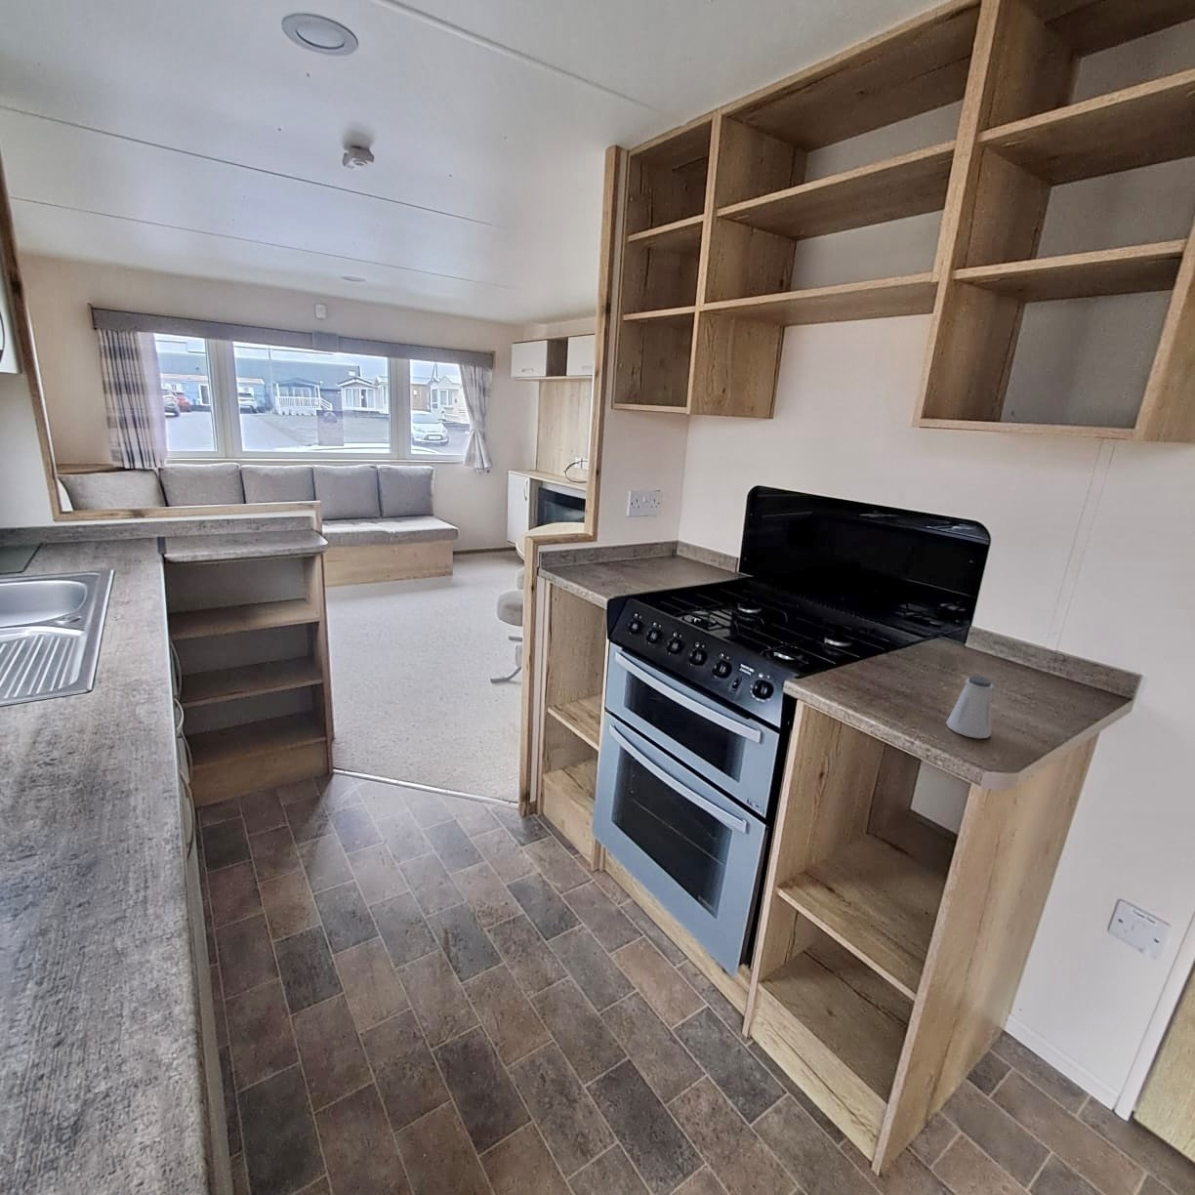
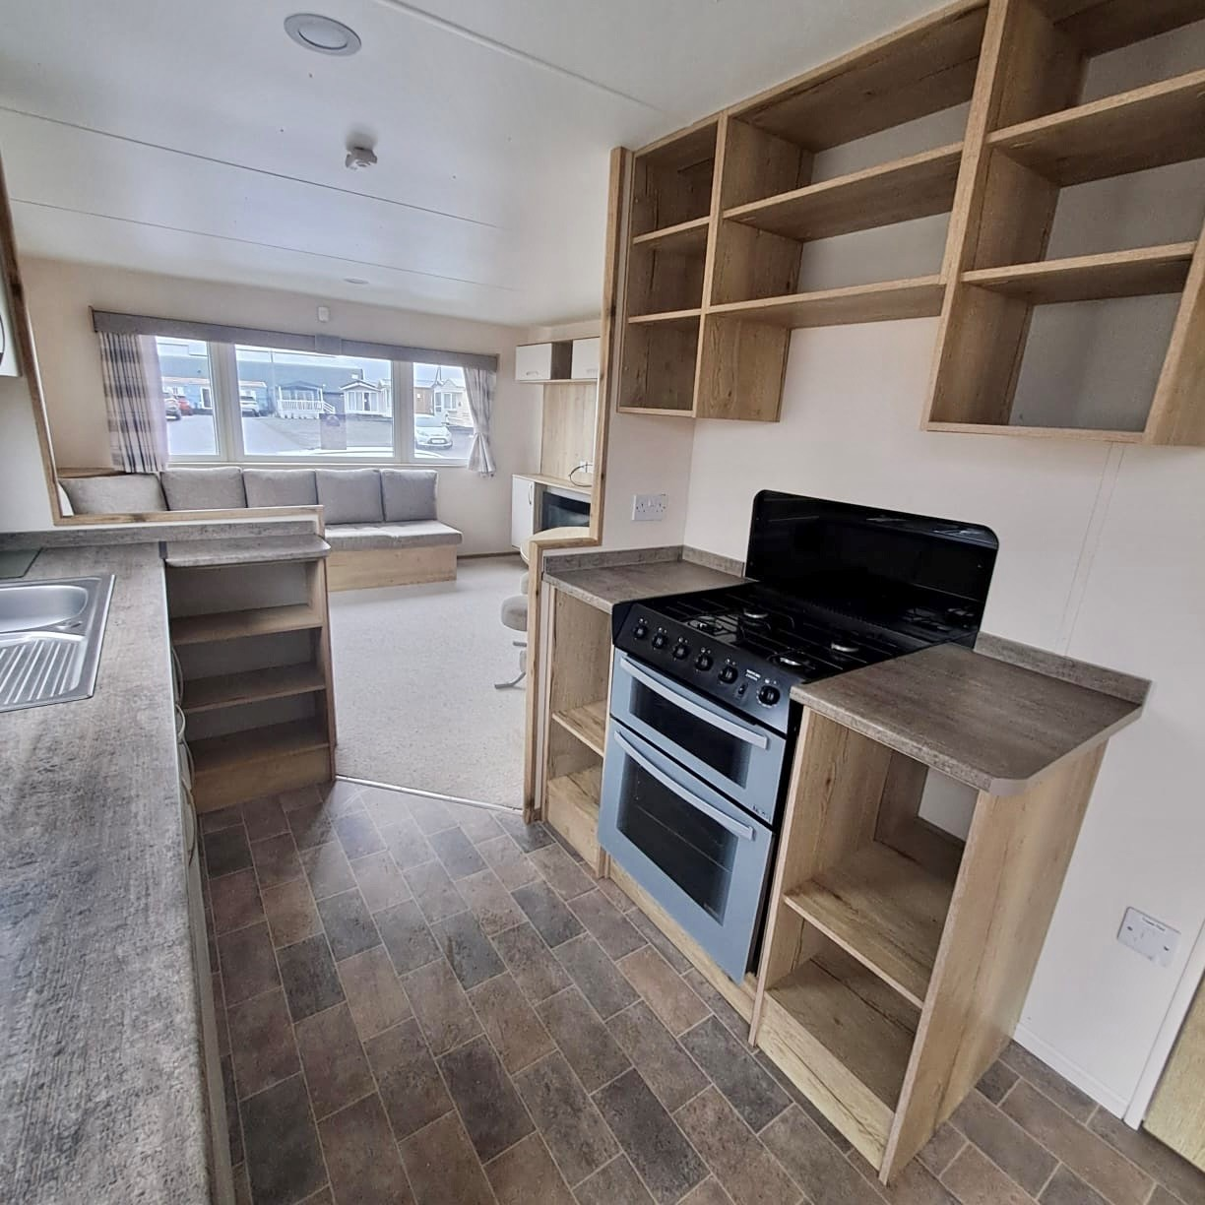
- saltshaker [945,674,995,739]
